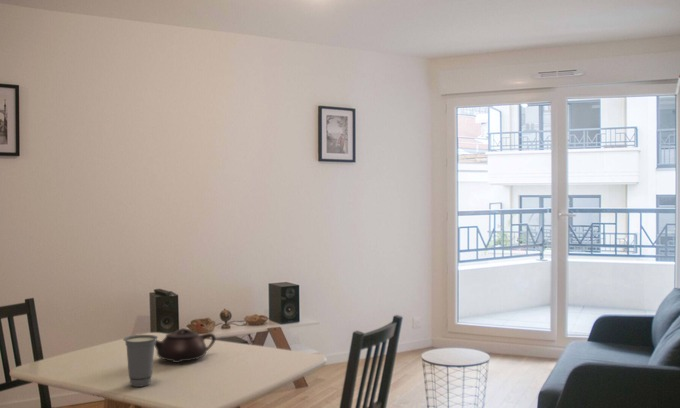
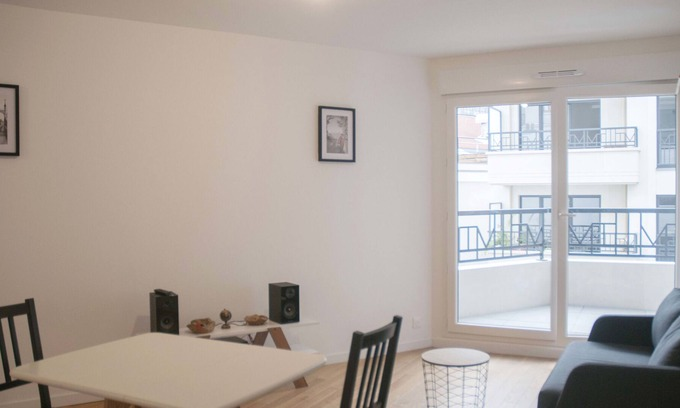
- teapot [154,327,217,364]
- cup [122,334,159,388]
